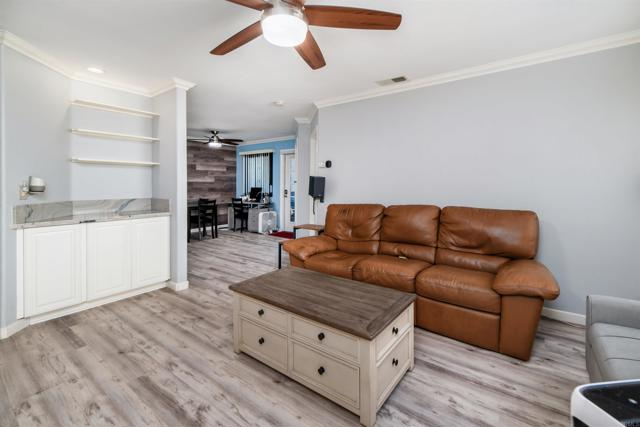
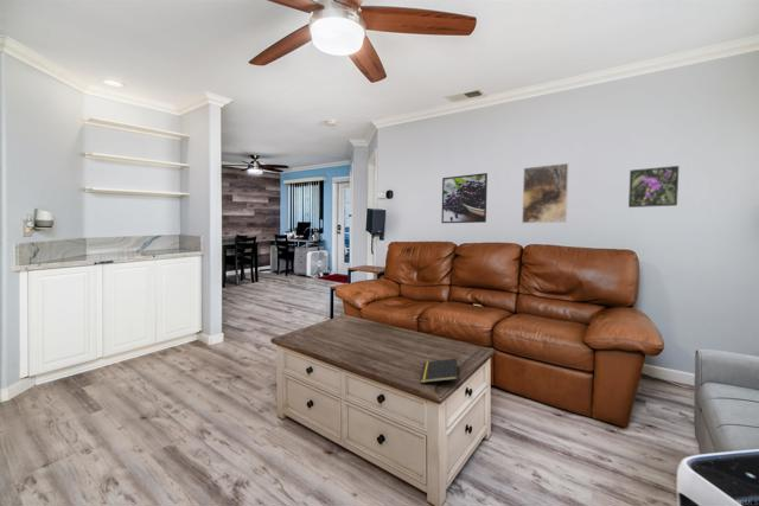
+ notepad [419,358,459,384]
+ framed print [521,162,569,224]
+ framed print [440,172,489,224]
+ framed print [627,165,680,209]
